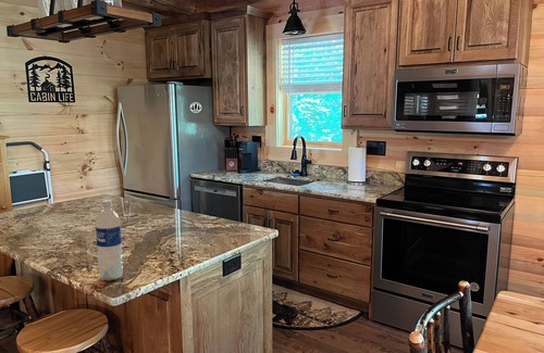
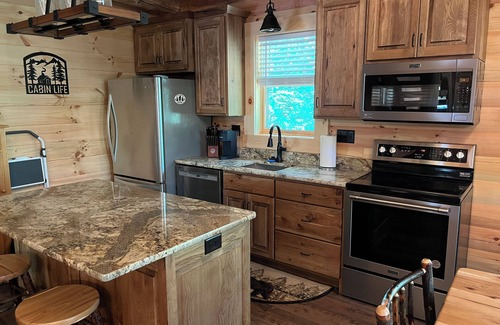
- water bottle [95,199,124,281]
